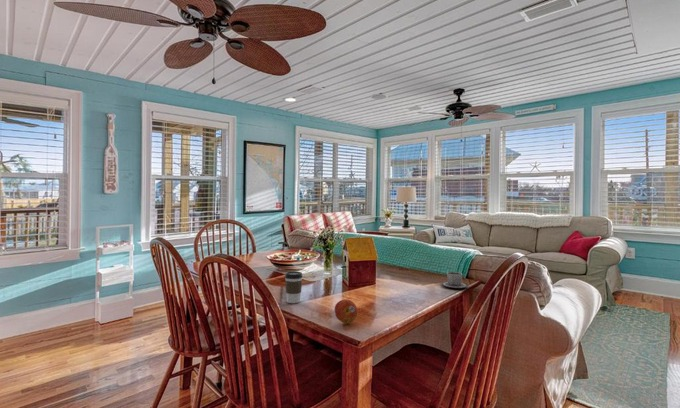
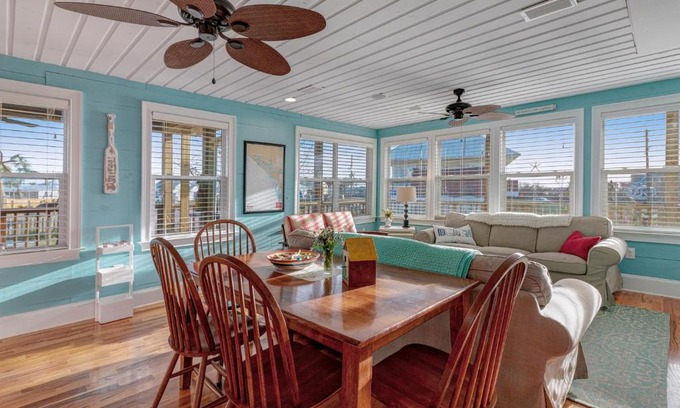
- fruit [334,298,359,324]
- cup [441,271,469,289]
- coffee cup [284,270,304,304]
